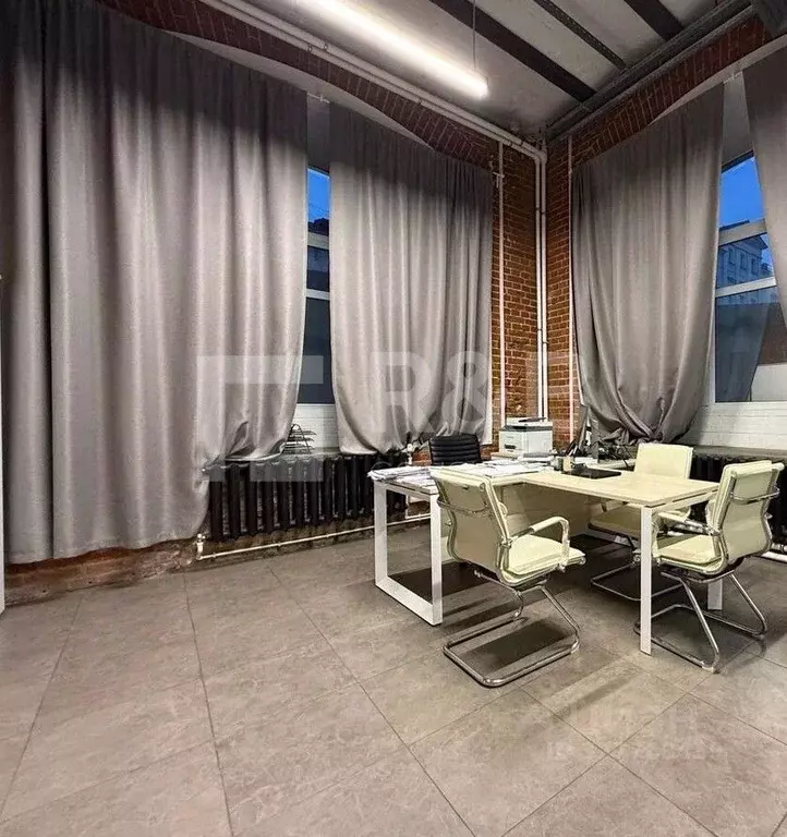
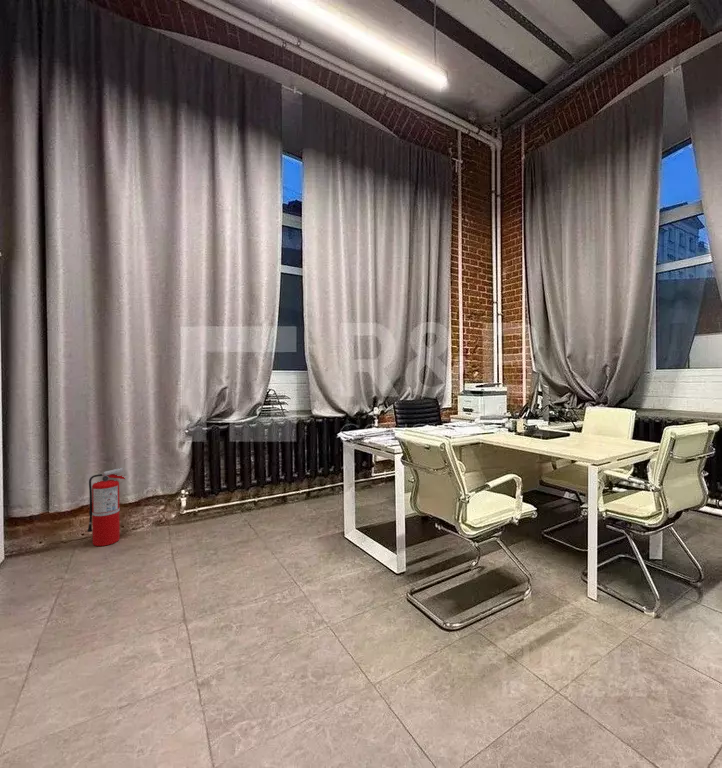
+ fire extinguisher [86,467,126,547]
